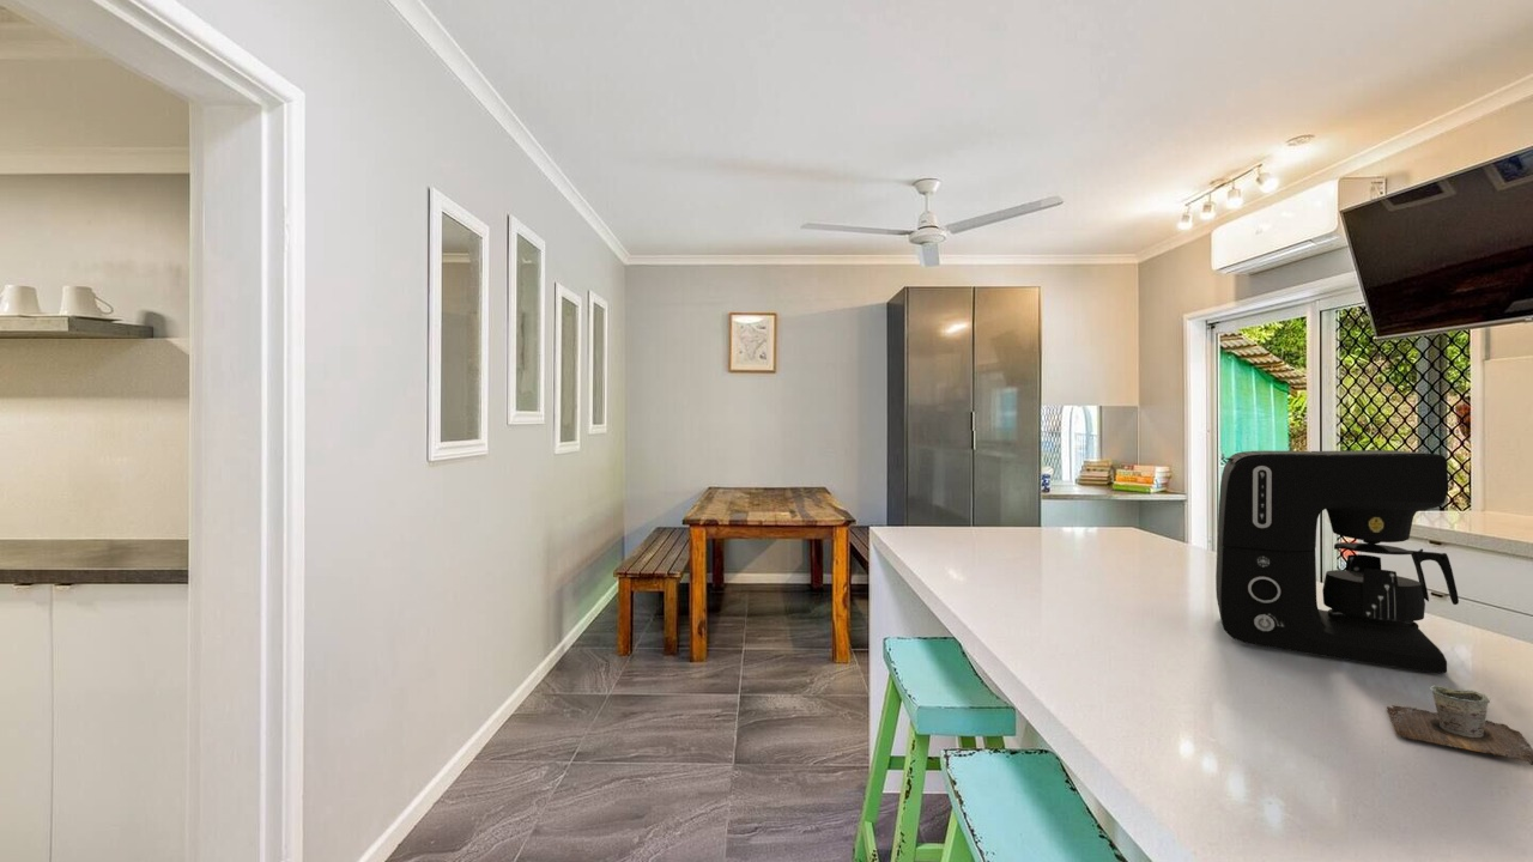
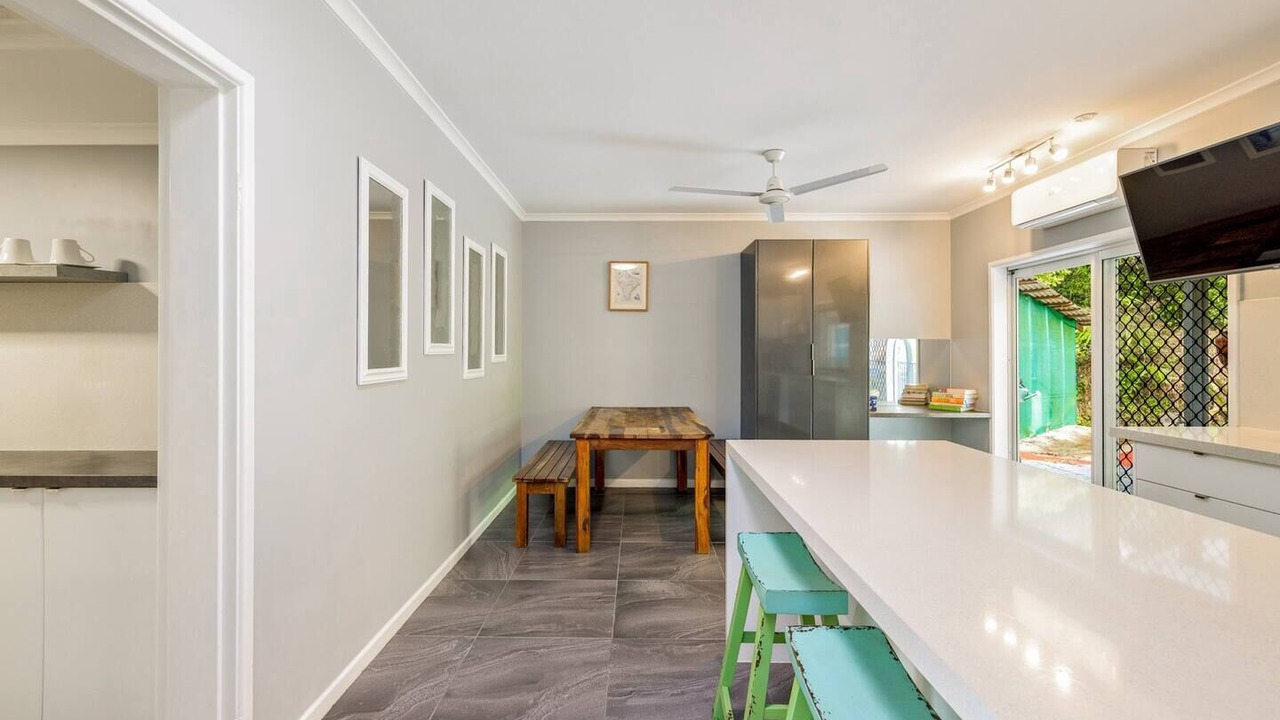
- coffee maker [1214,449,1460,675]
- cup [1386,685,1533,766]
